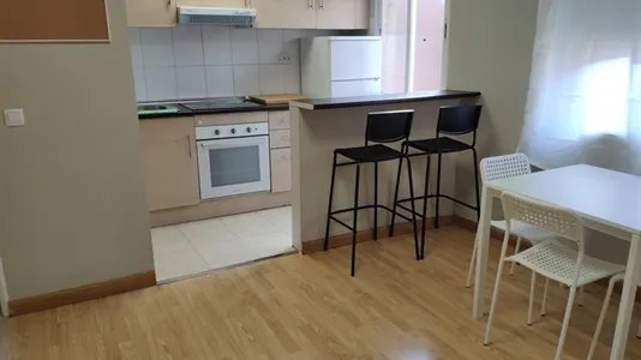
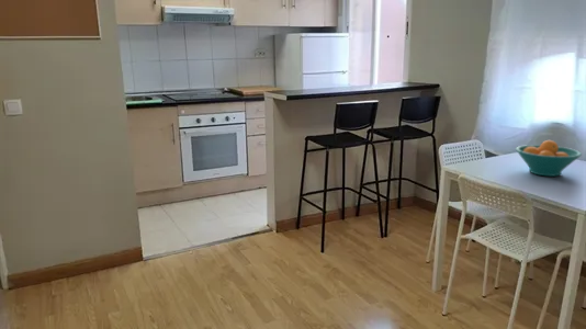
+ fruit bowl [515,139,583,178]
